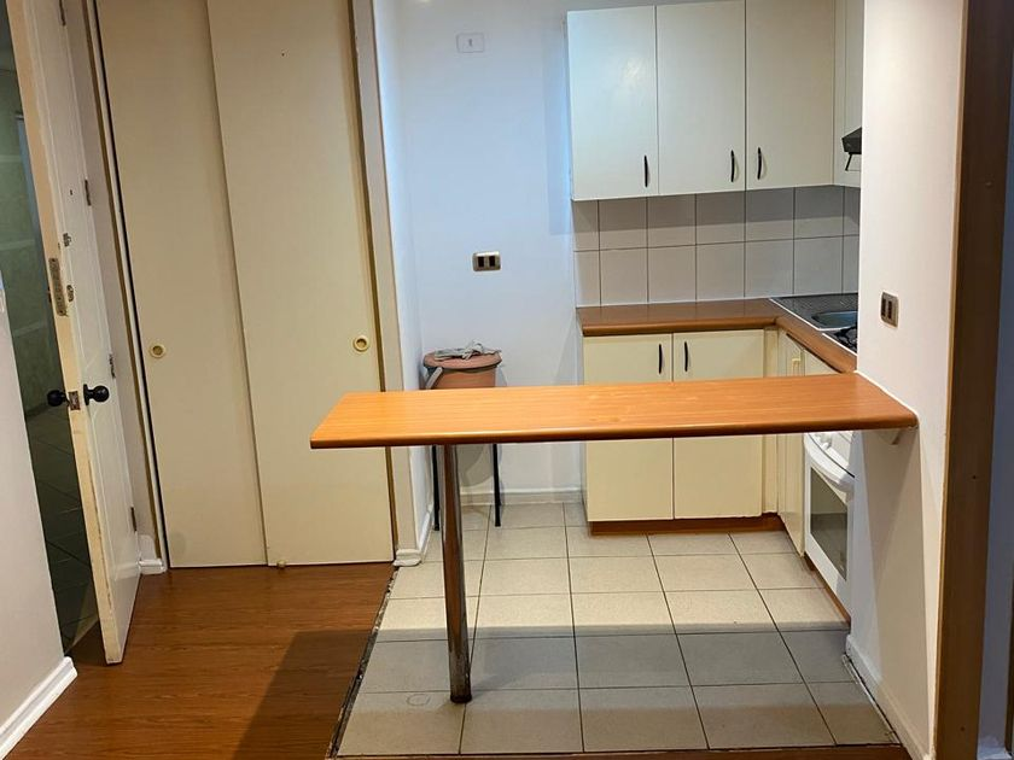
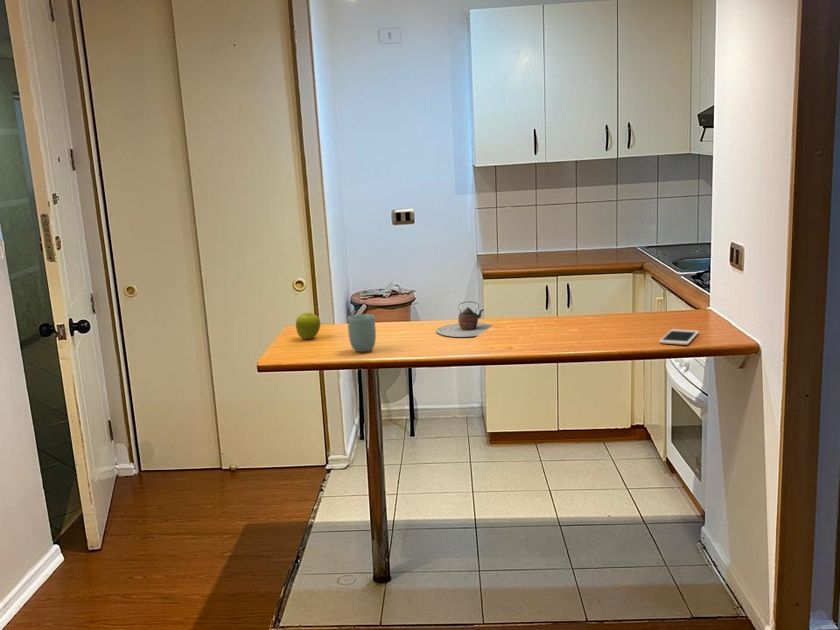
+ cell phone [658,328,700,346]
+ cup [347,313,377,353]
+ teapot [435,300,493,338]
+ fruit [295,312,321,339]
